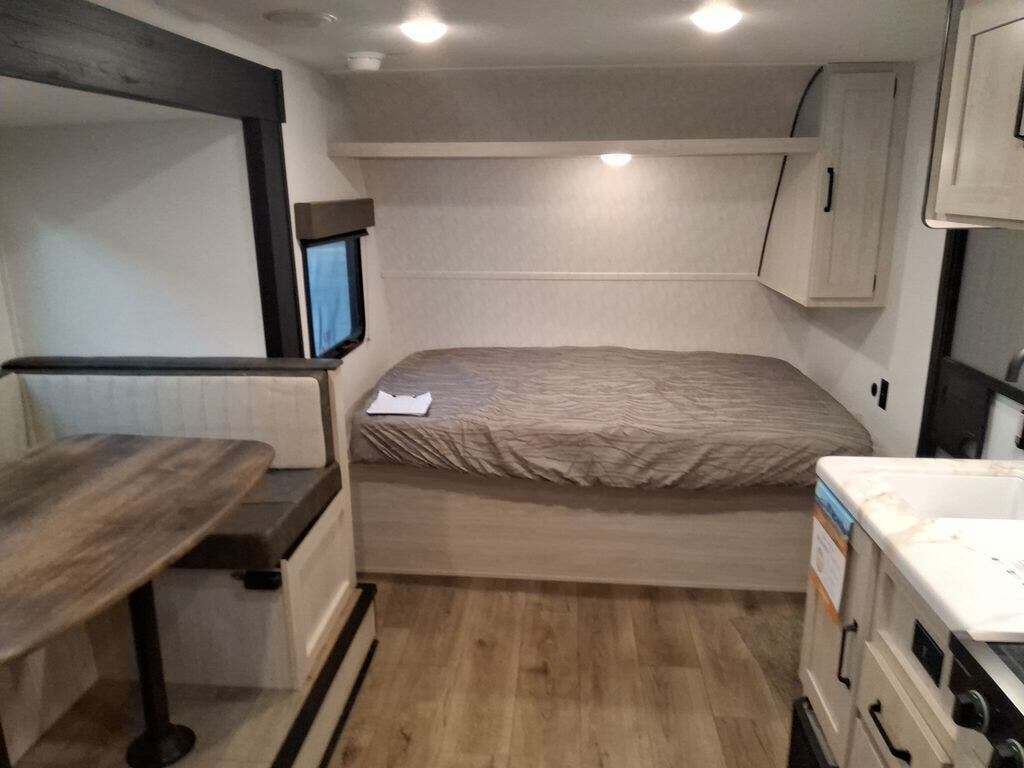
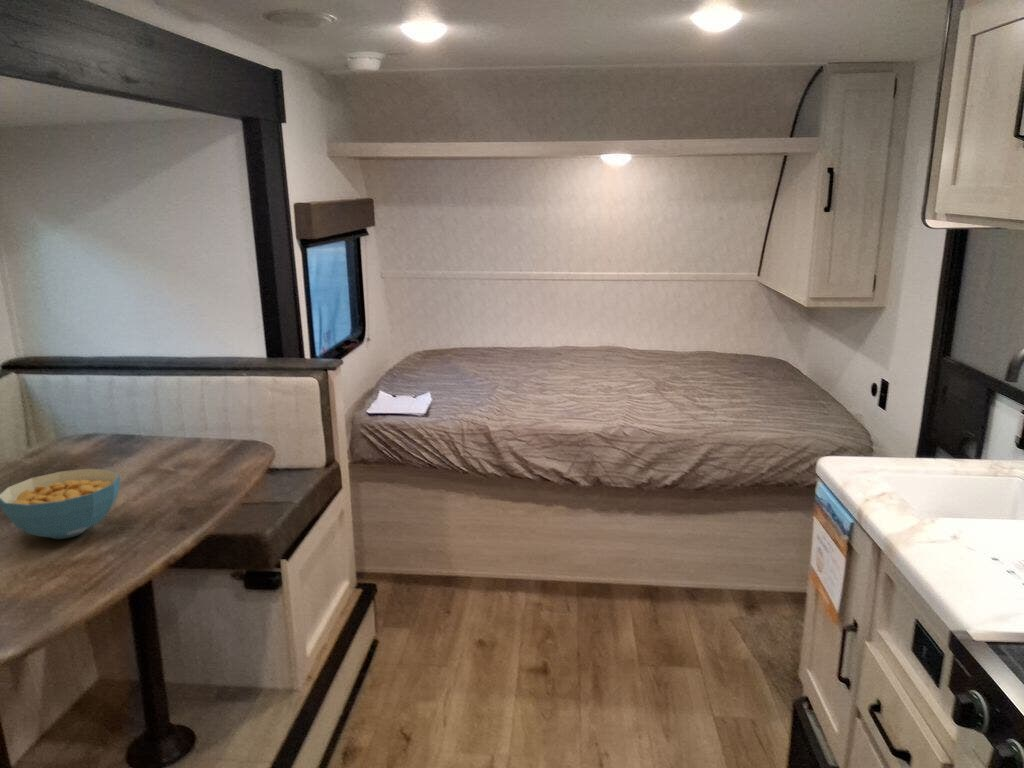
+ cereal bowl [0,468,121,540]
